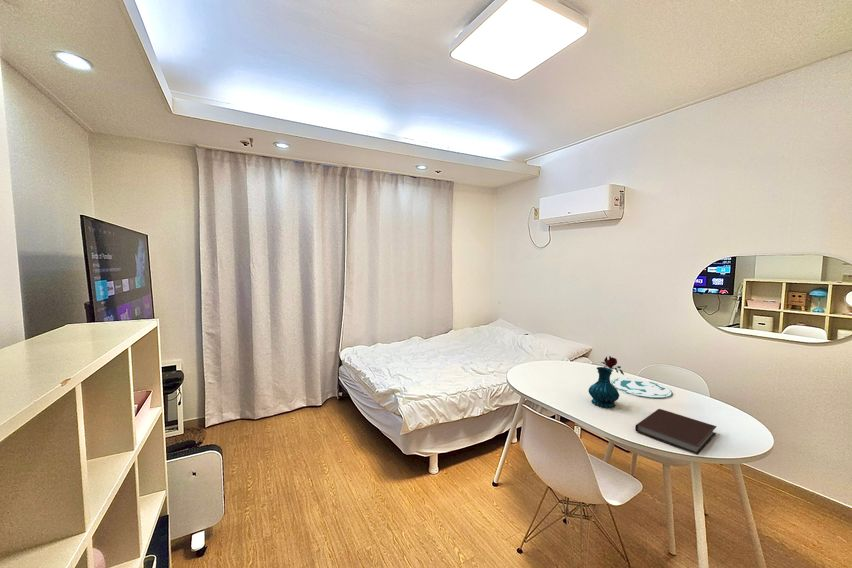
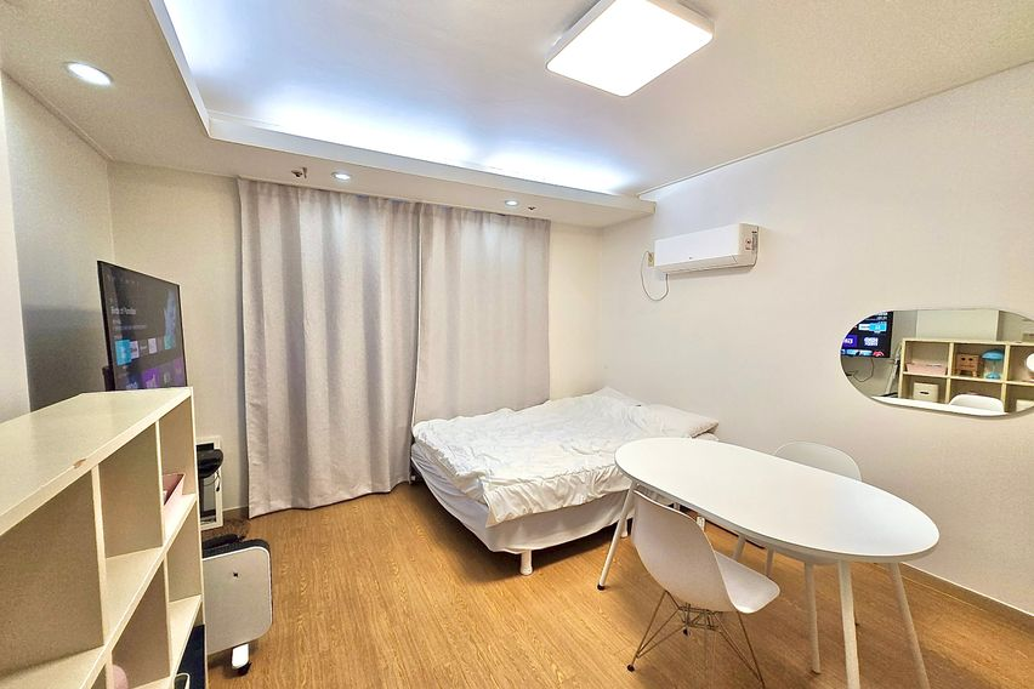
- notebook [634,408,718,456]
- plate [611,377,673,399]
- vase [588,355,625,409]
